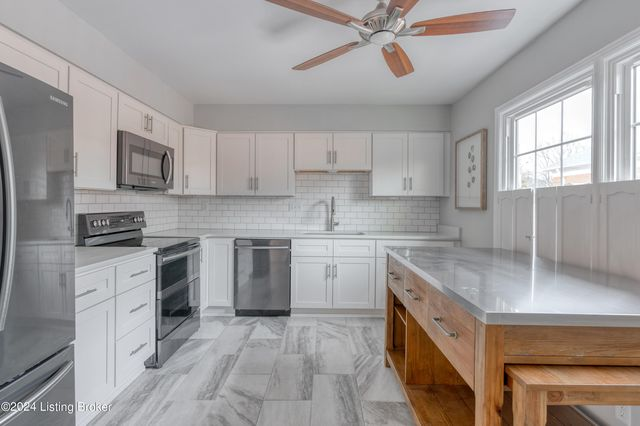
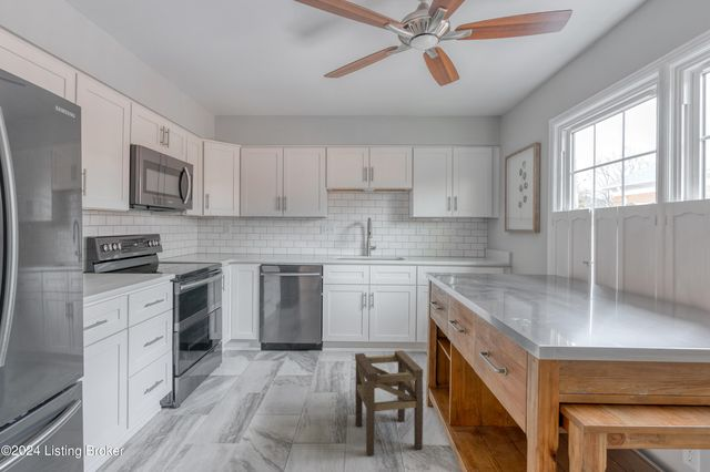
+ stool [354,349,424,456]
